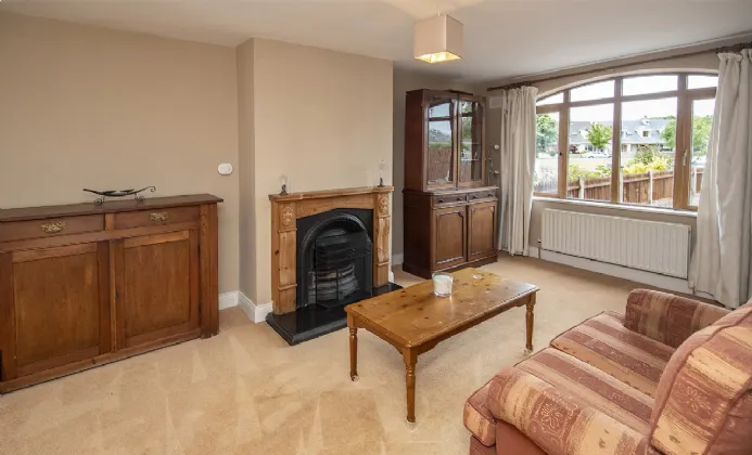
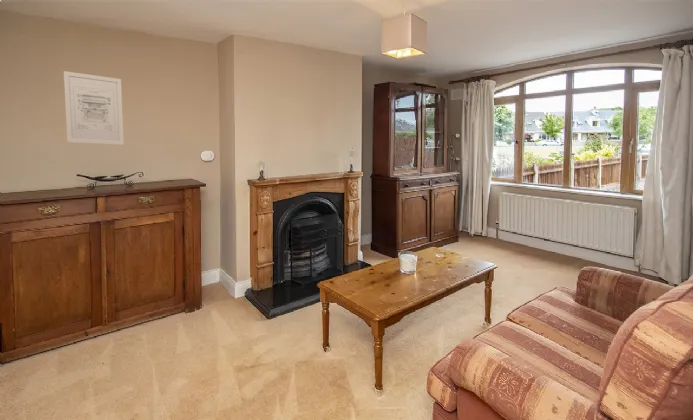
+ wall art [63,70,125,146]
